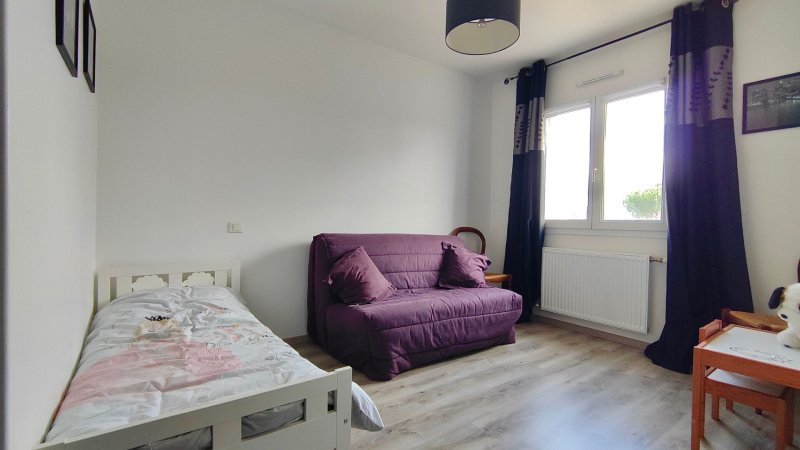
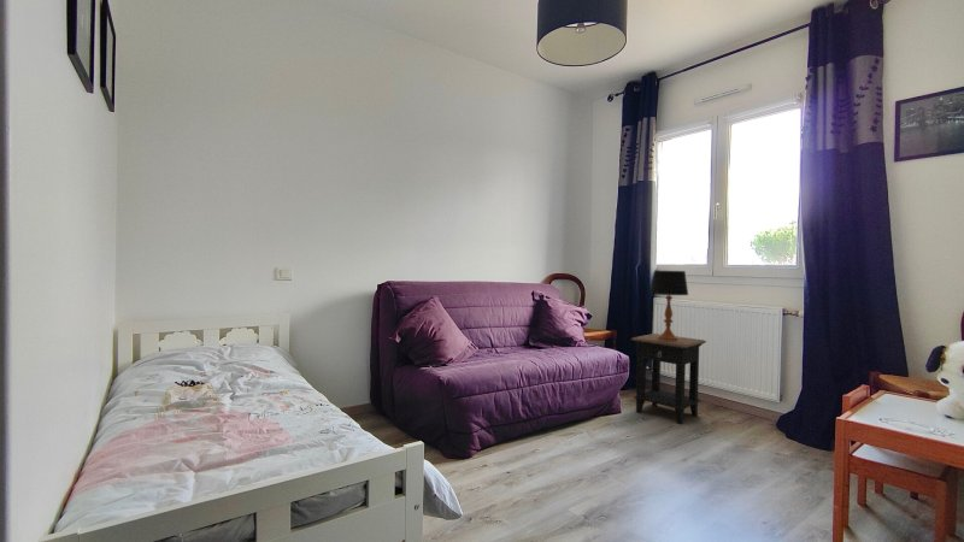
+ side table [630,332,707,425]
+ table lamp [649,270,689,341]
